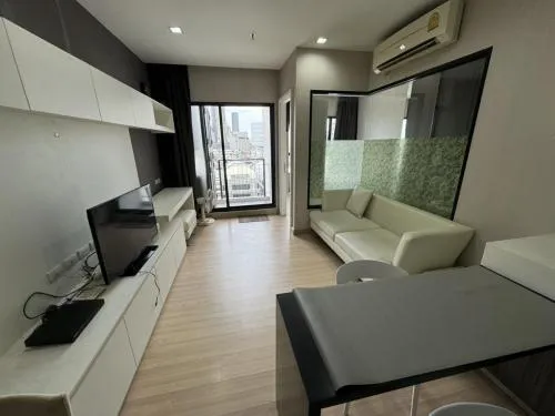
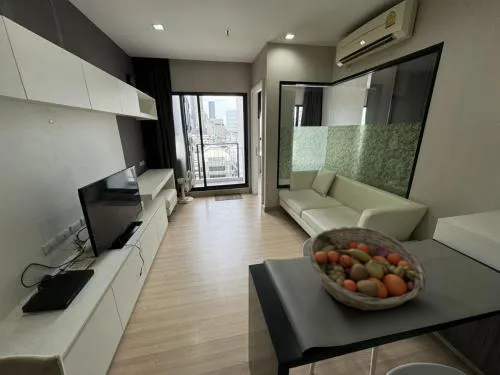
+ fruit basket [307,225,428,312]
